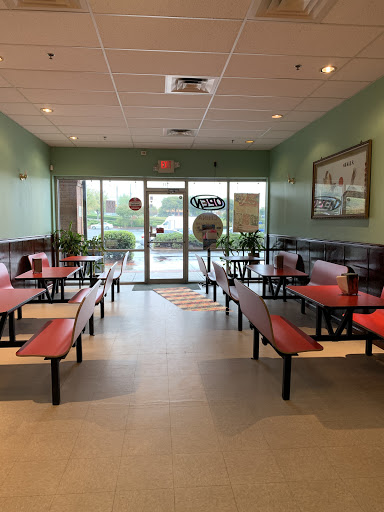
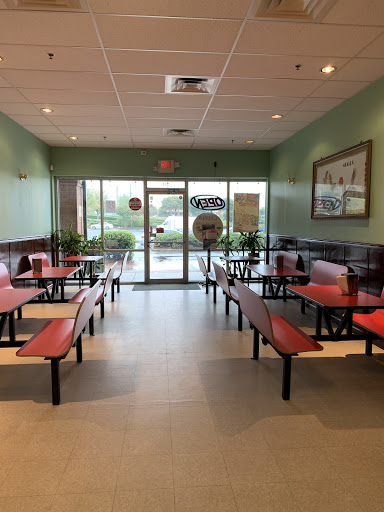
- rug [152,286,235,313]
